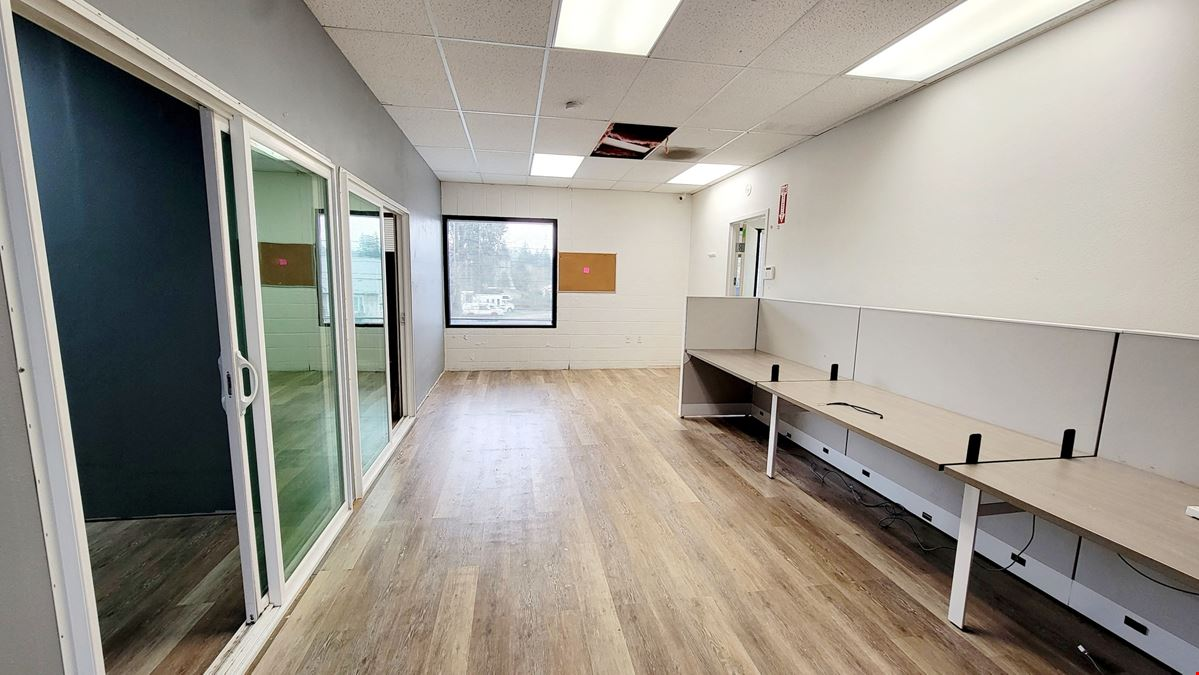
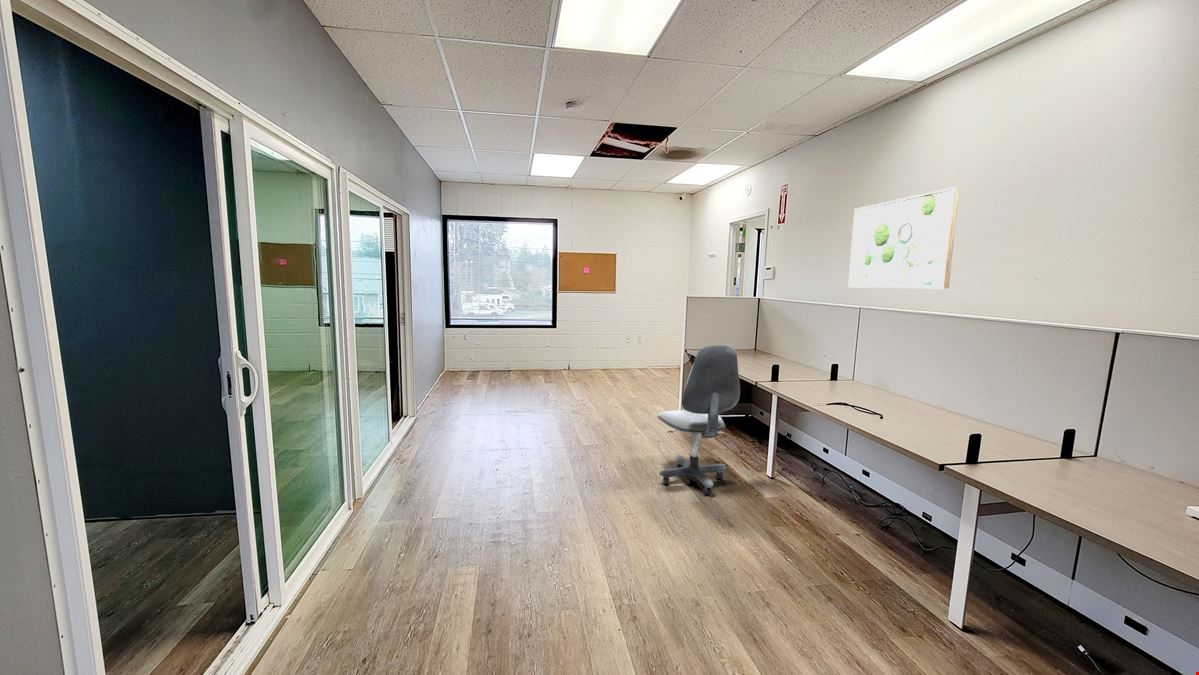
+ office chair [657,344,741,496]
+ wall art [847,186,960,290]
